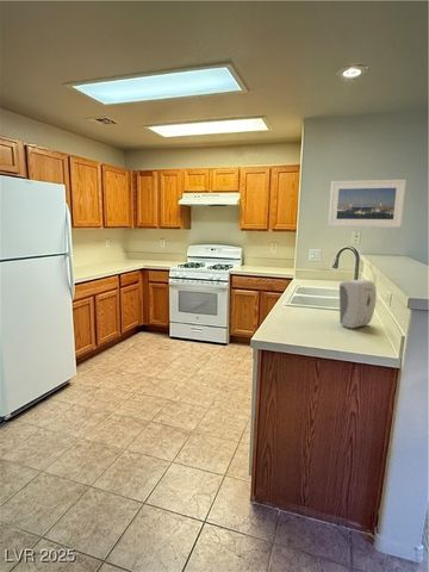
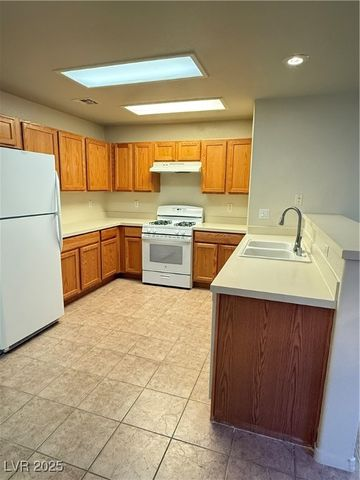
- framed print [328,179,408,229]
- soap dispenser [338,279,378,329]
